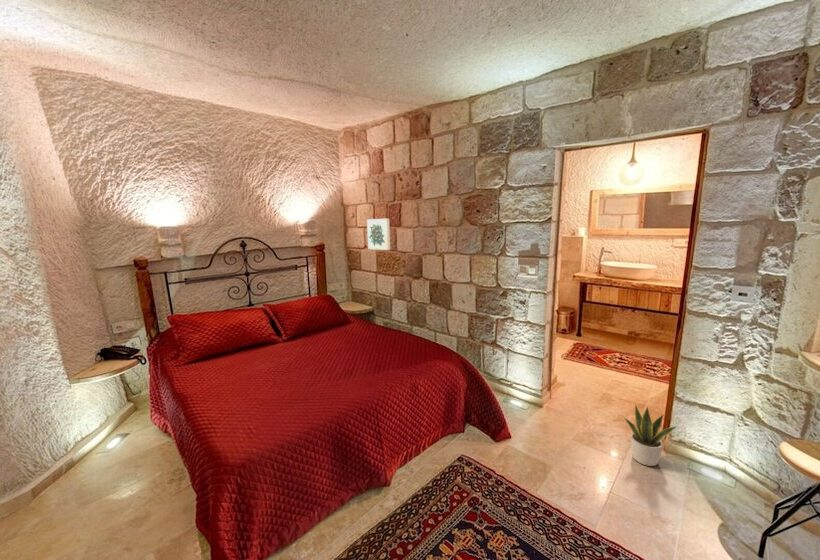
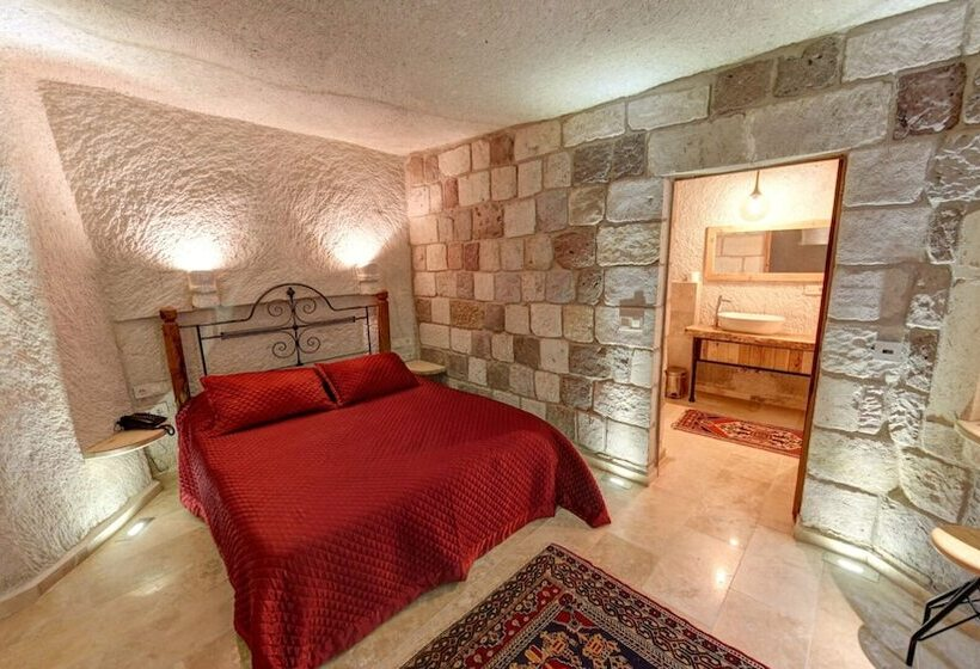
- potted plant [622,402,679,467]
- wall art [366,218,391,251]
